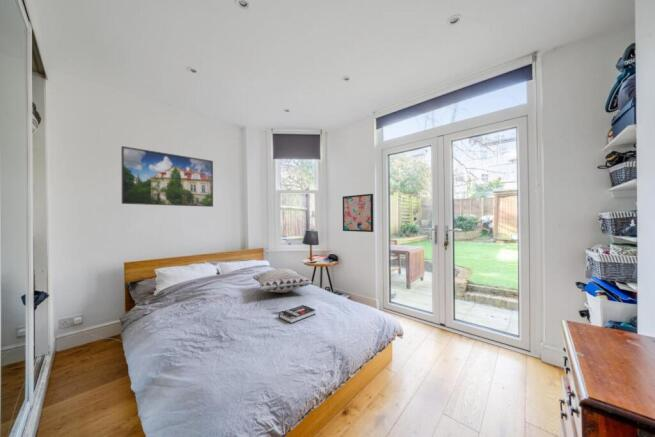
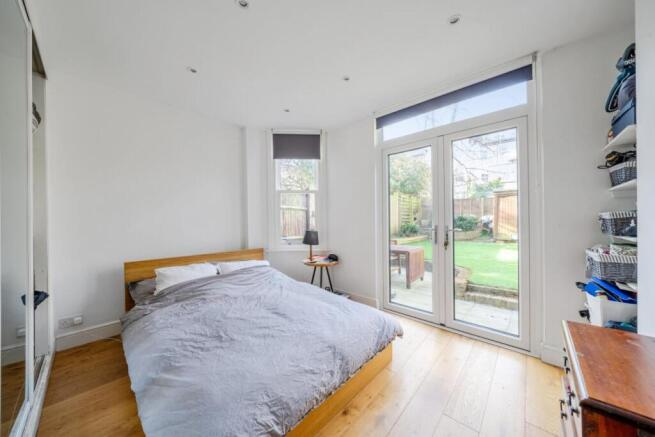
- book [278,304,317,324]
- wall art [342,193,375,233]
- decorative pillow [252,267,314,294]
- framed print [121,145,214,208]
